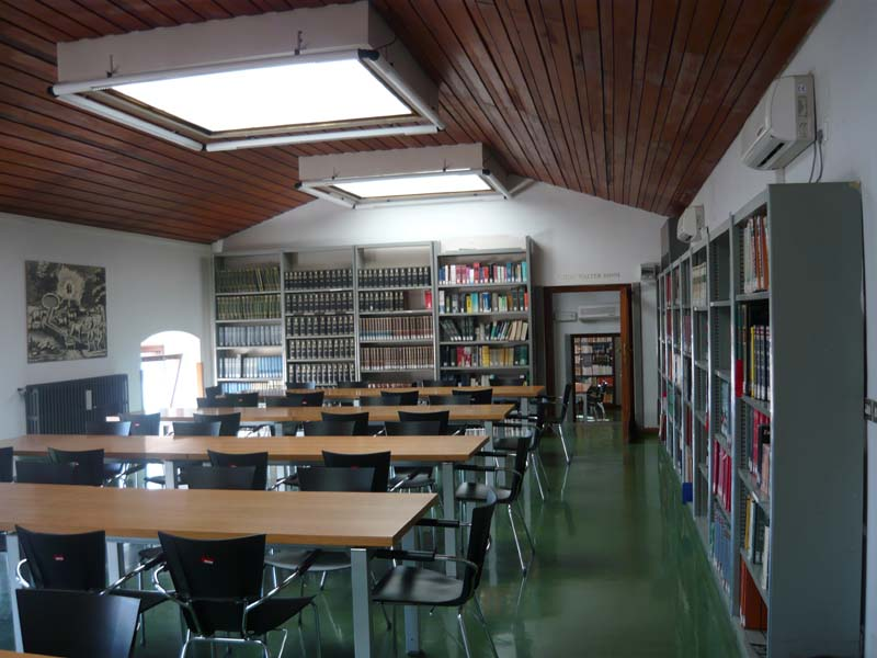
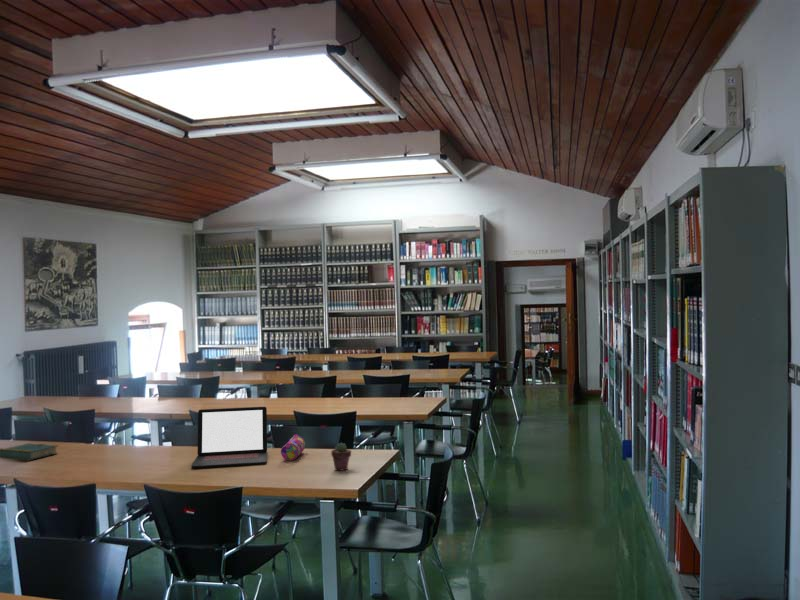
+ pencil case [280,433,306,462]
+ potted succulent [330,442,352,472]
+ laptop [191,406,269,469]
+ book [0,442,59,462]
